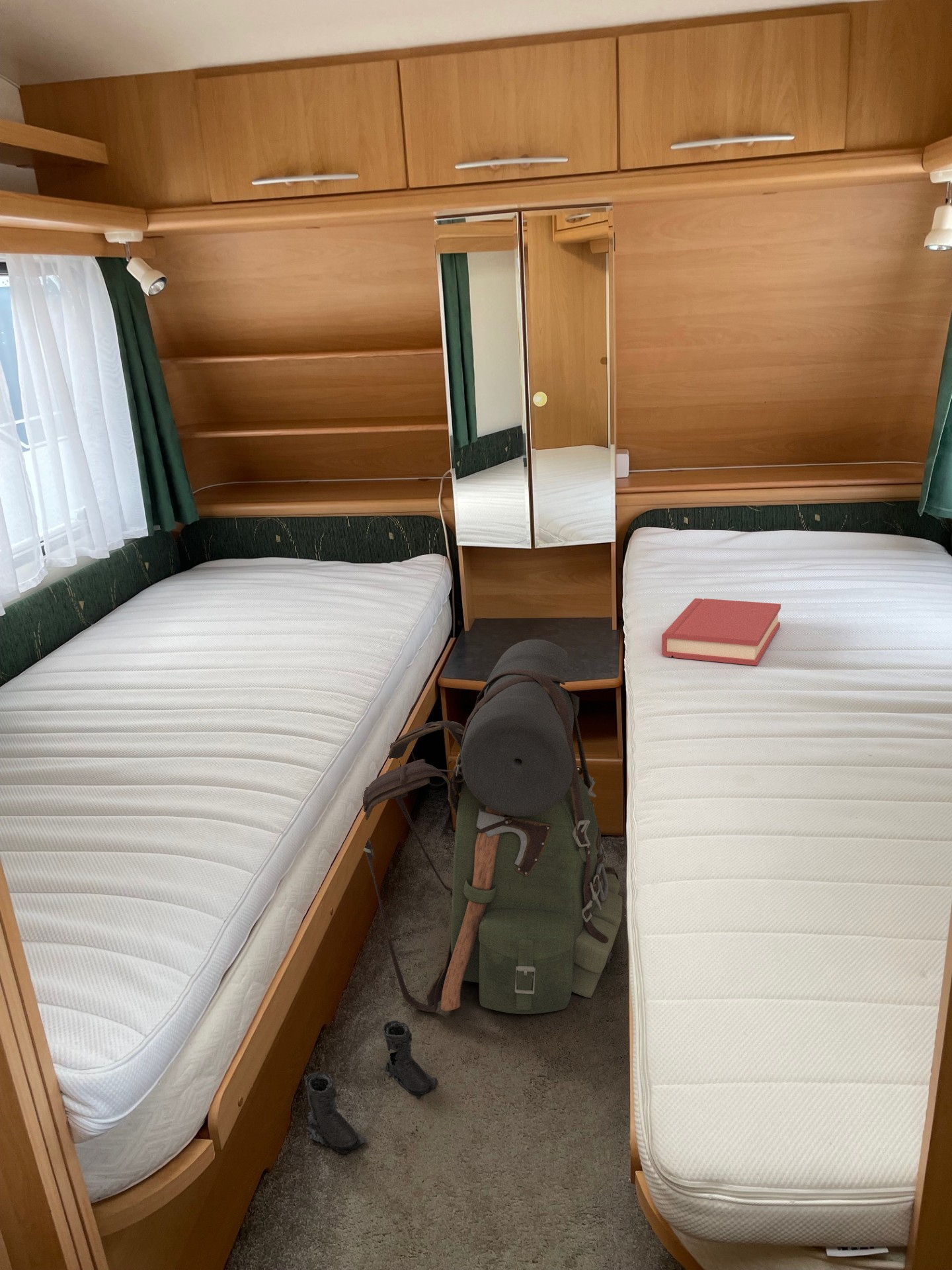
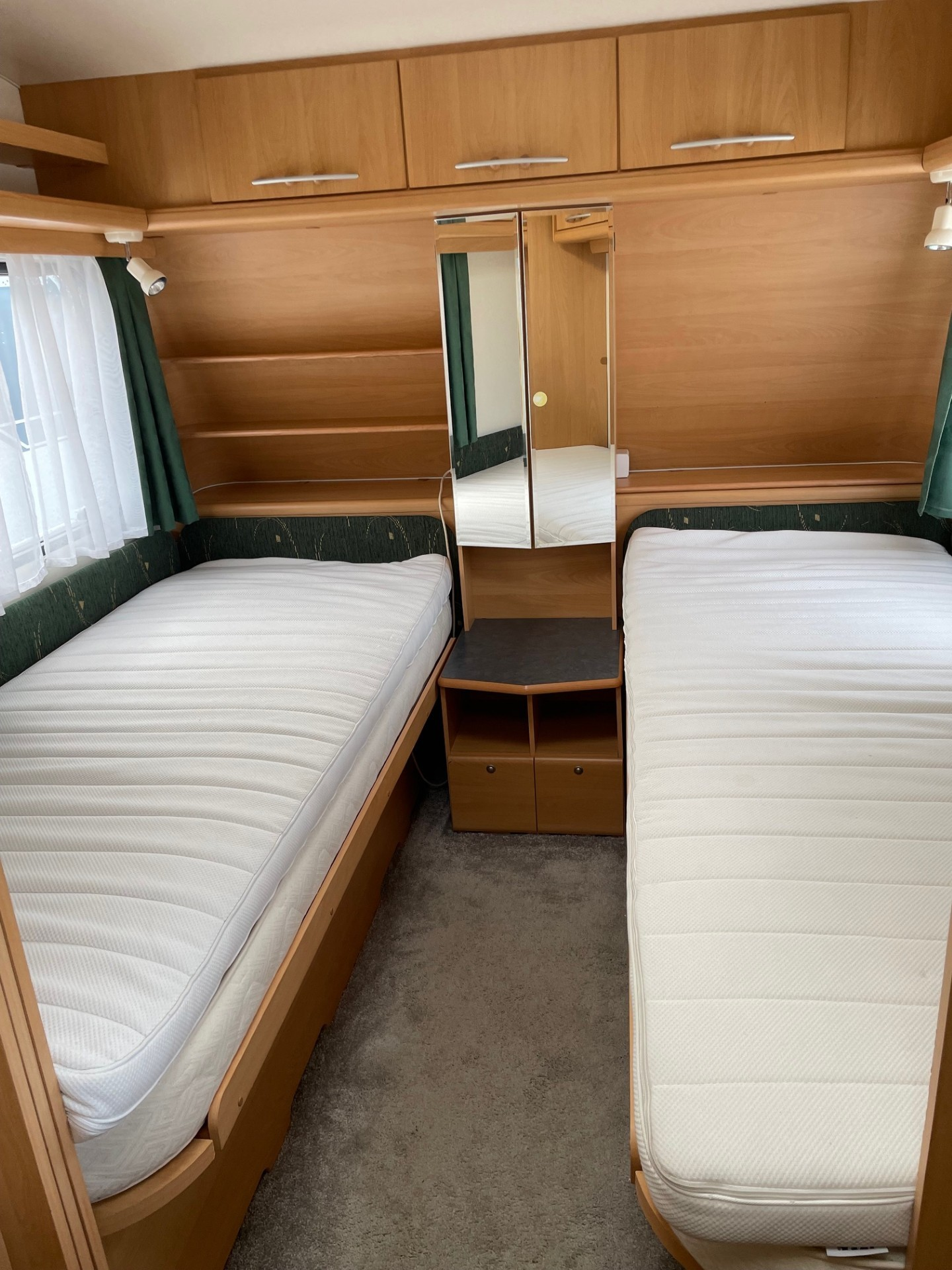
- hardback book [661,597,781,666]
- boots [304,1020,438,1156]
- backpack [362,639,623,1015]
